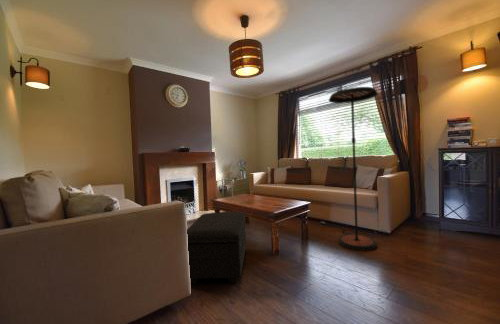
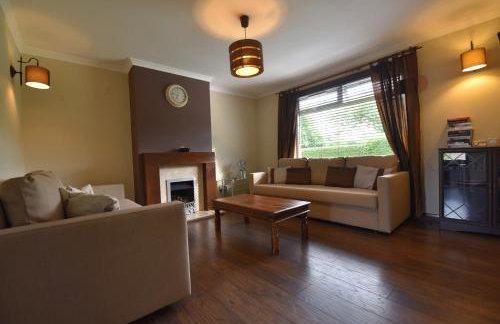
- floor lamp [320,86,379,251]
- footstool [186,211,247,284]
